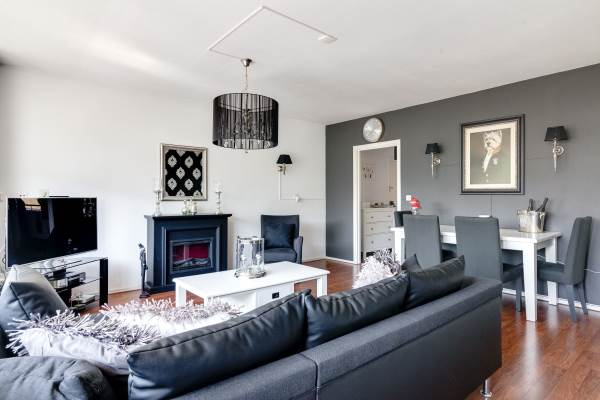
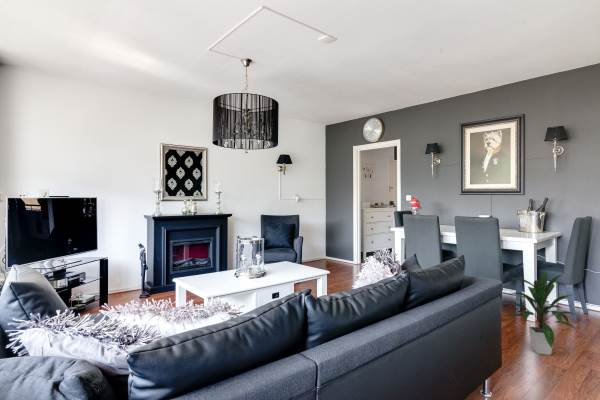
+ indoor plant [502,270,577,356]
